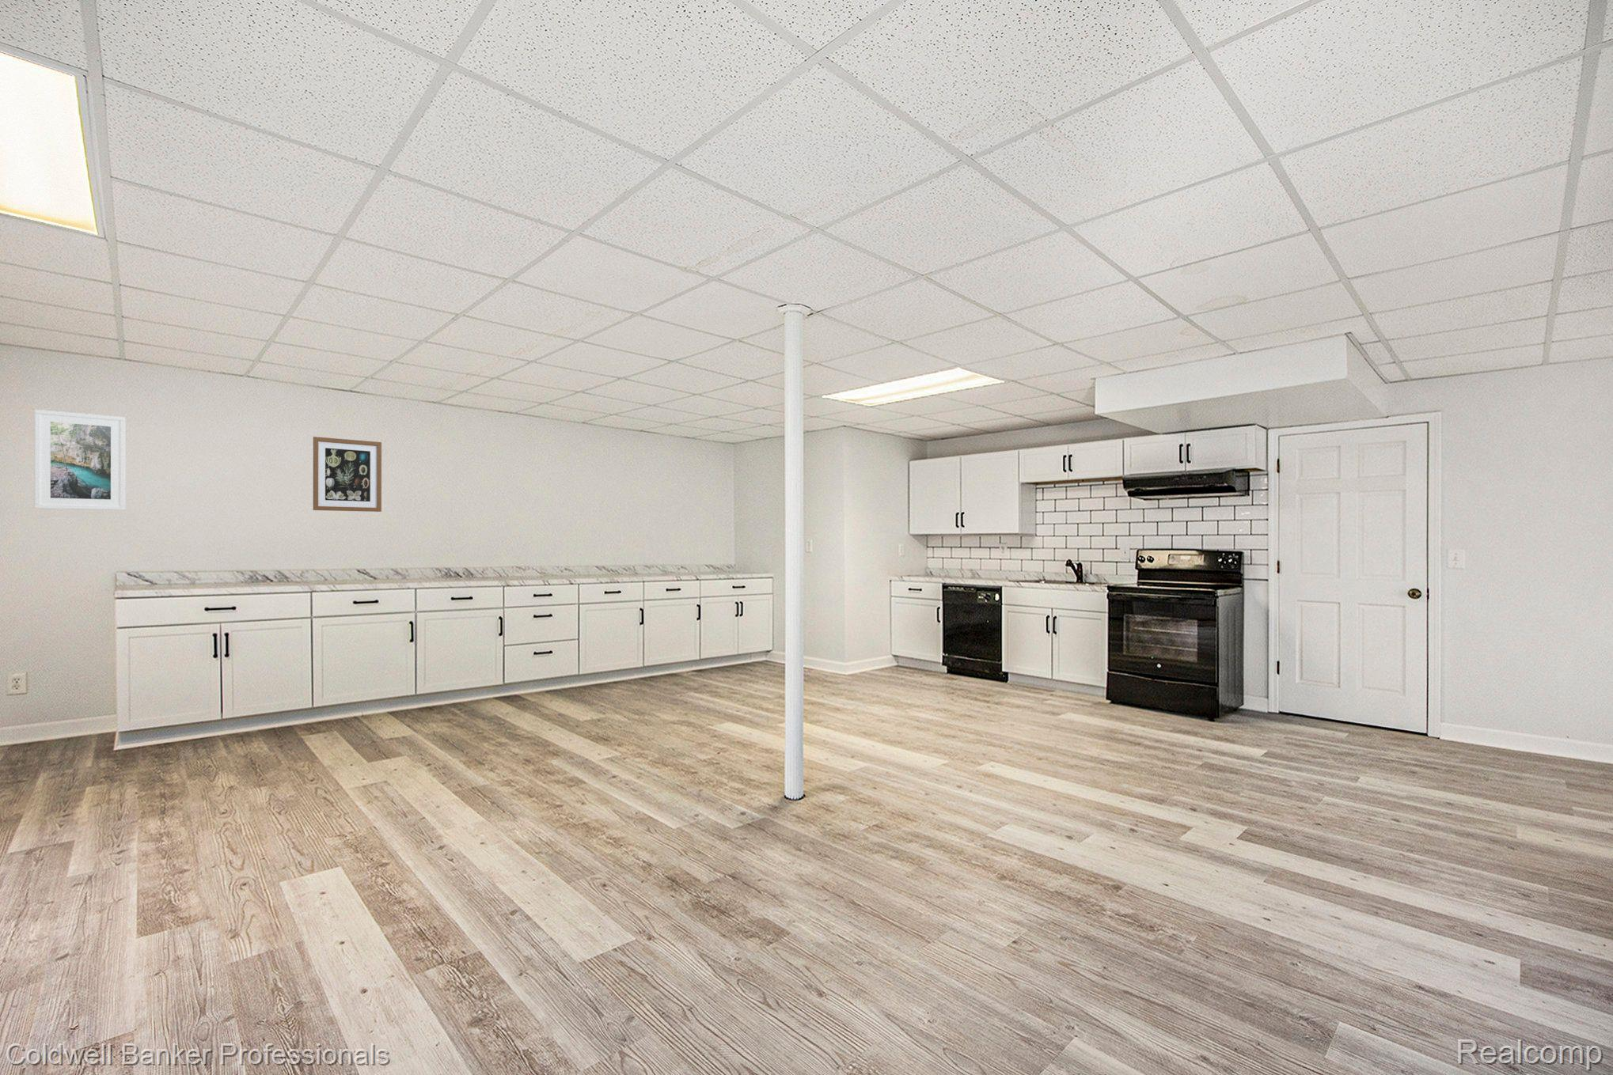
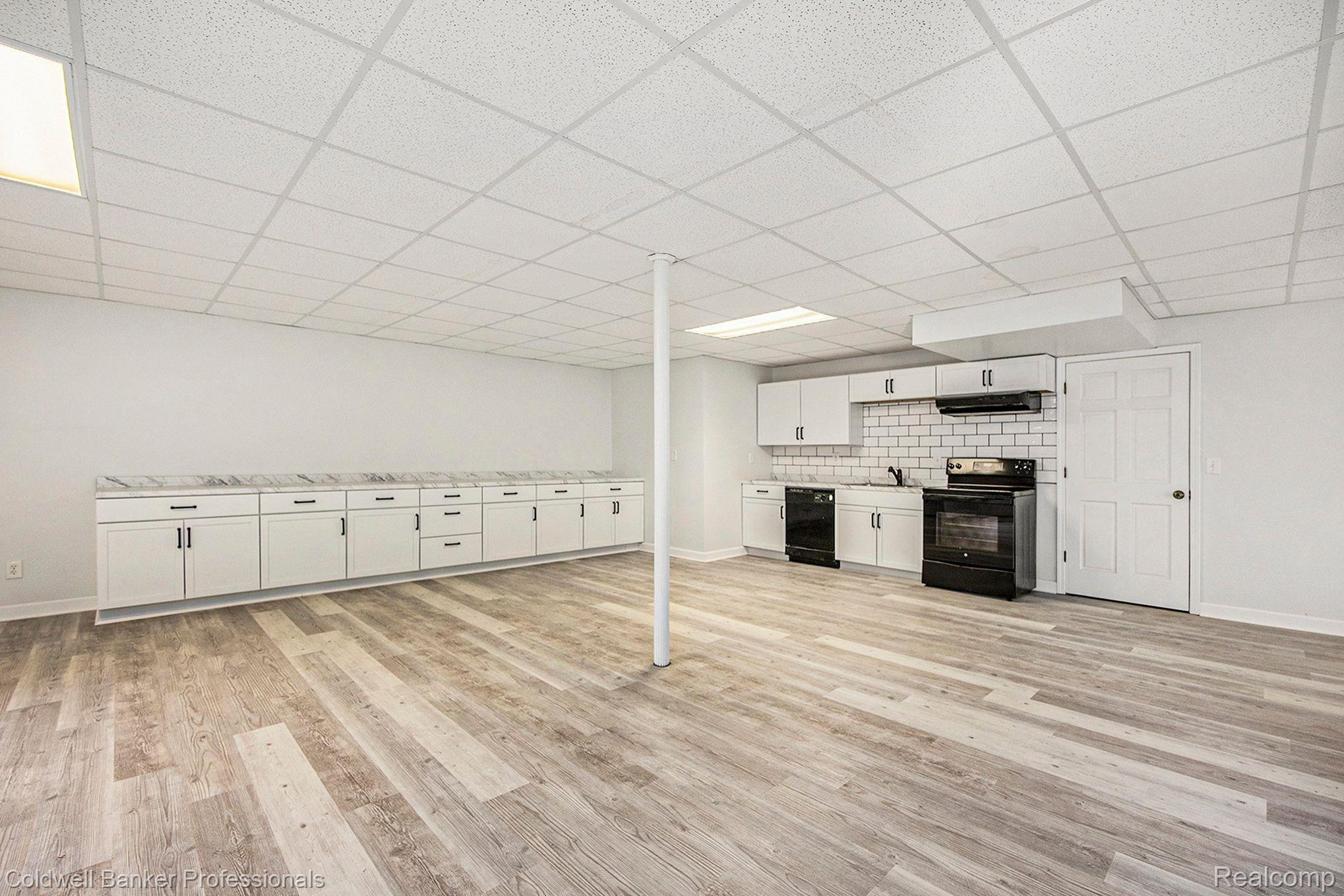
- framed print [34,409,126,511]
- wall art [312,436,383,512]
